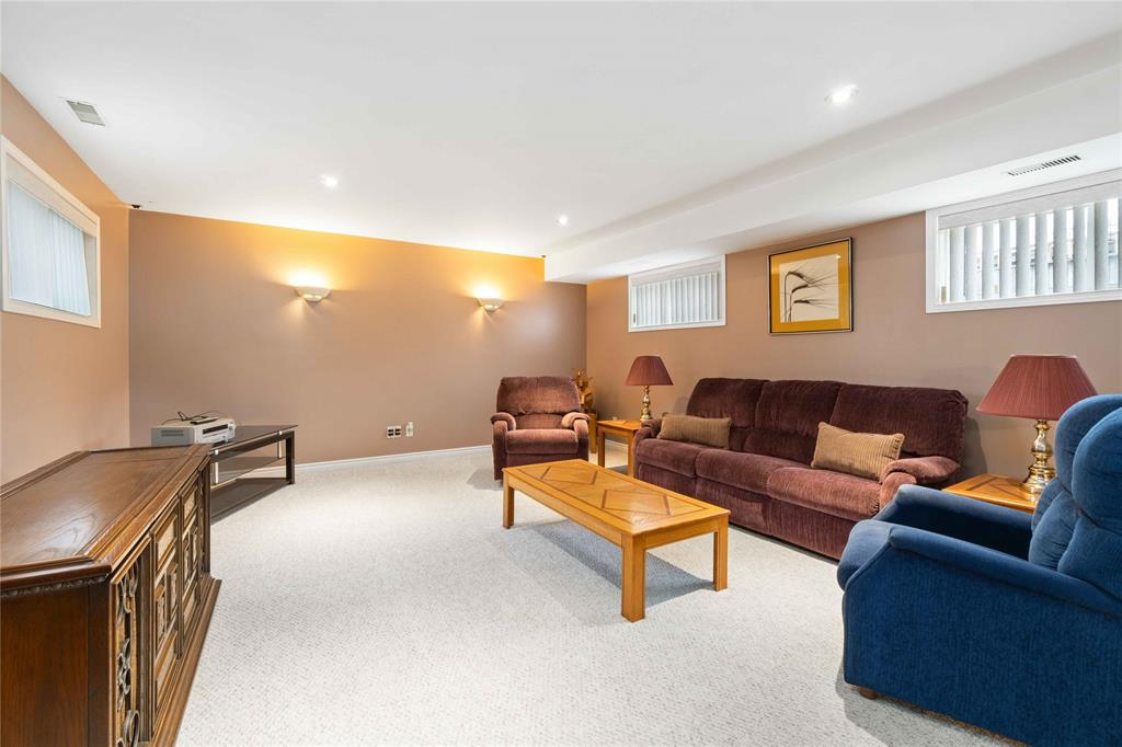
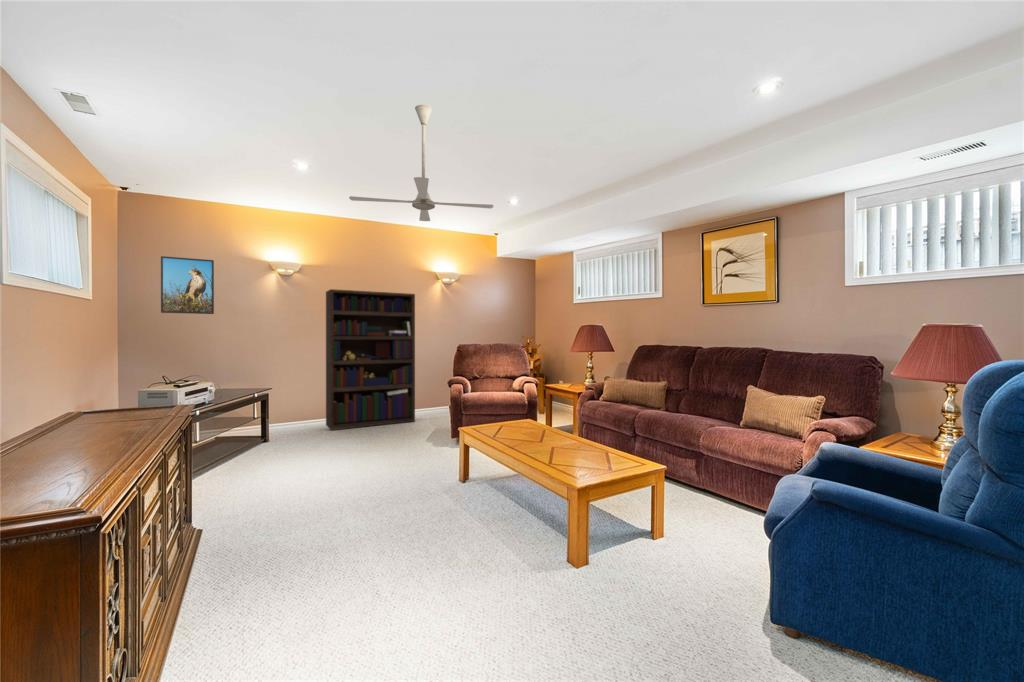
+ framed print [160,255,215,315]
+ ceiling fan [348,104,494,222]
+ bookcase [325,288,416,431]
